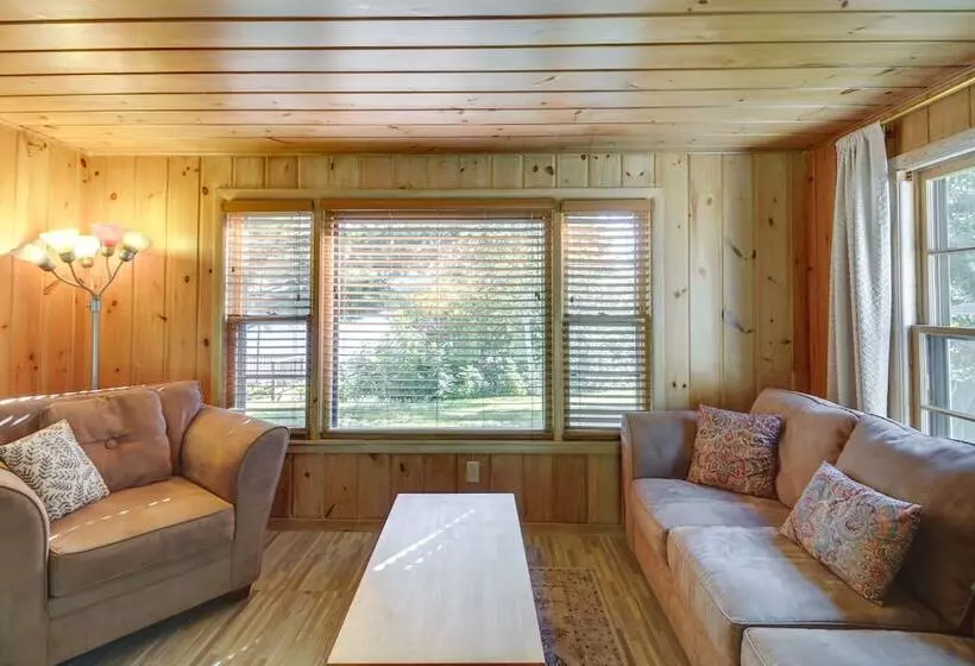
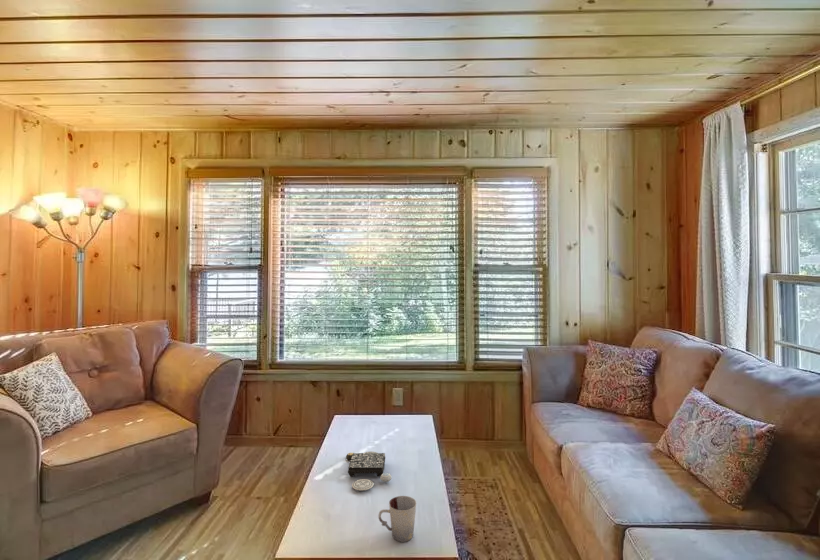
+ board game [345,451,393,491]
+ cup [378,495,417,543]
